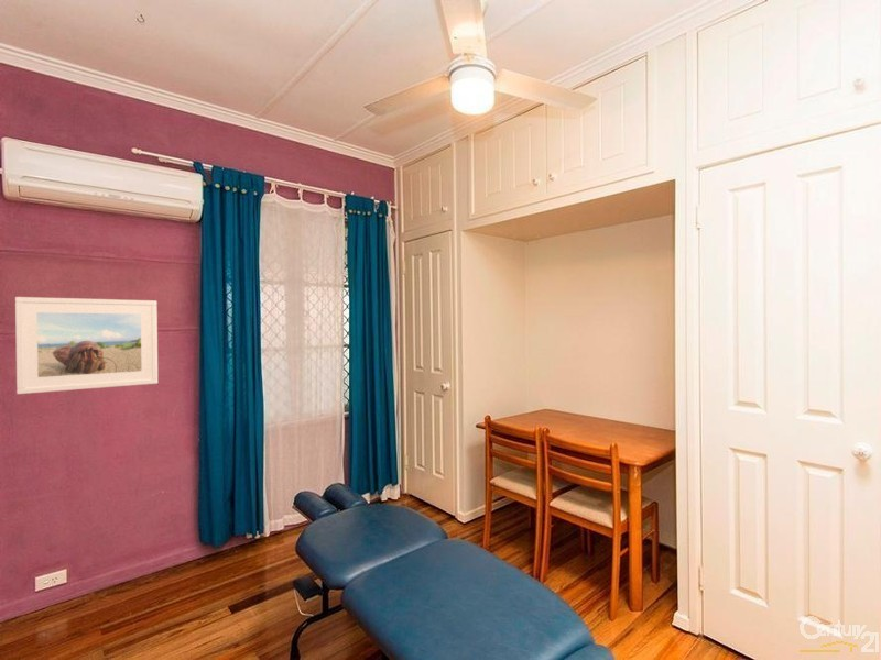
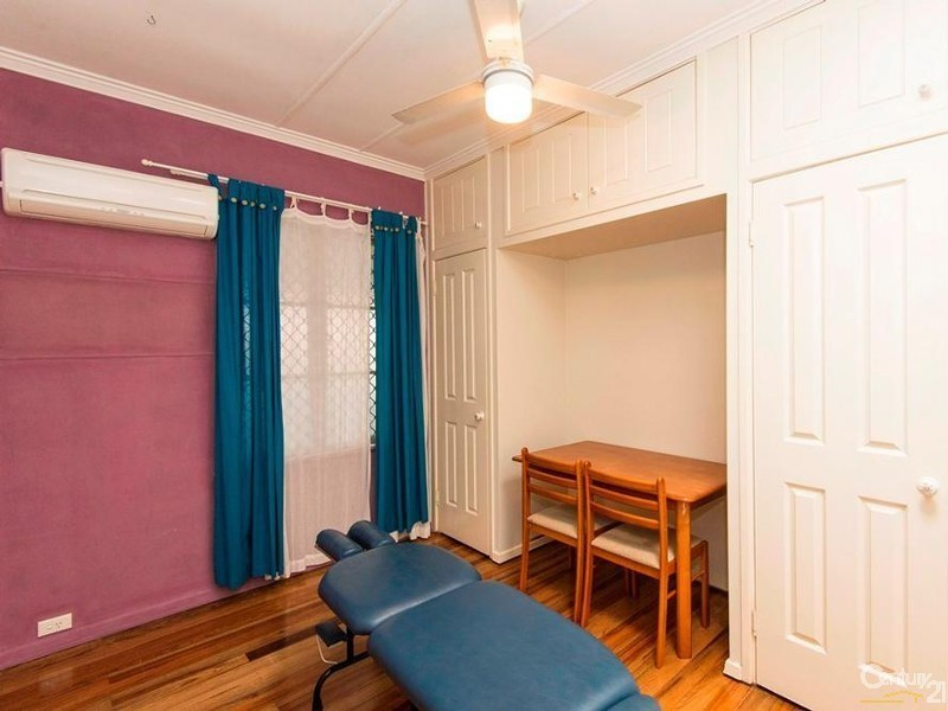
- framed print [14,296,159,395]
